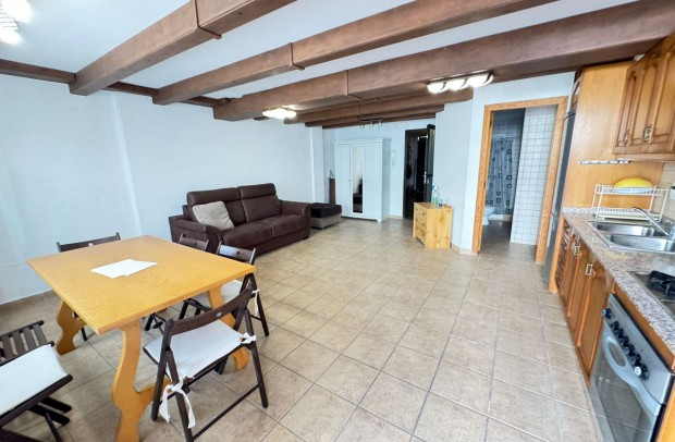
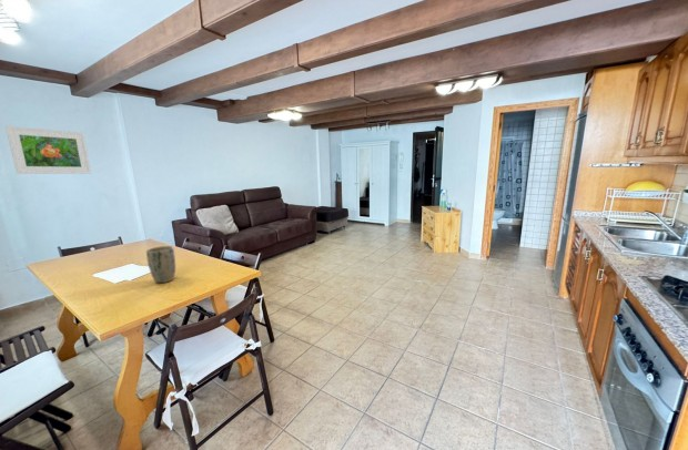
+ plant pot [145,245,176,284]
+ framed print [4,125,92,175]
